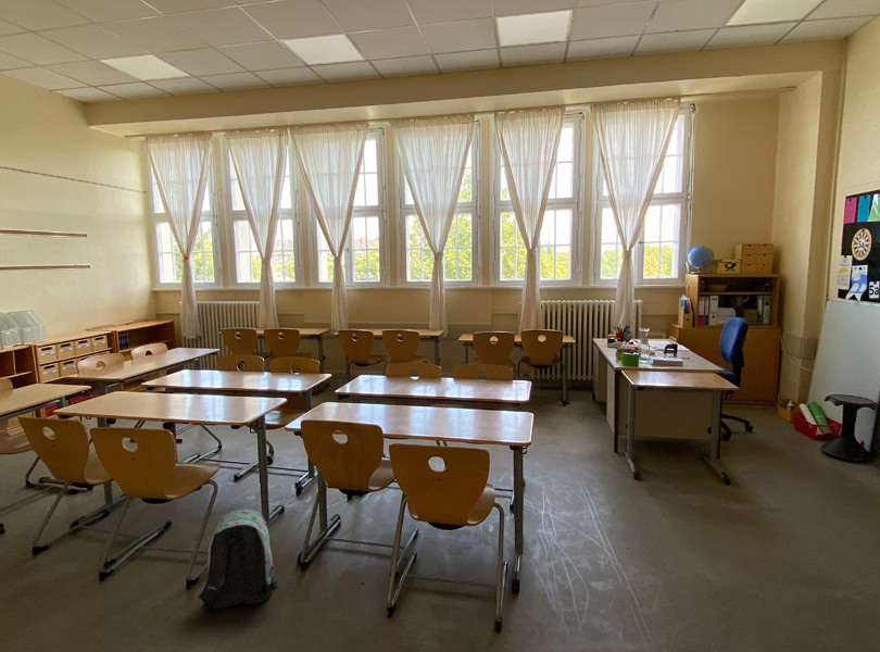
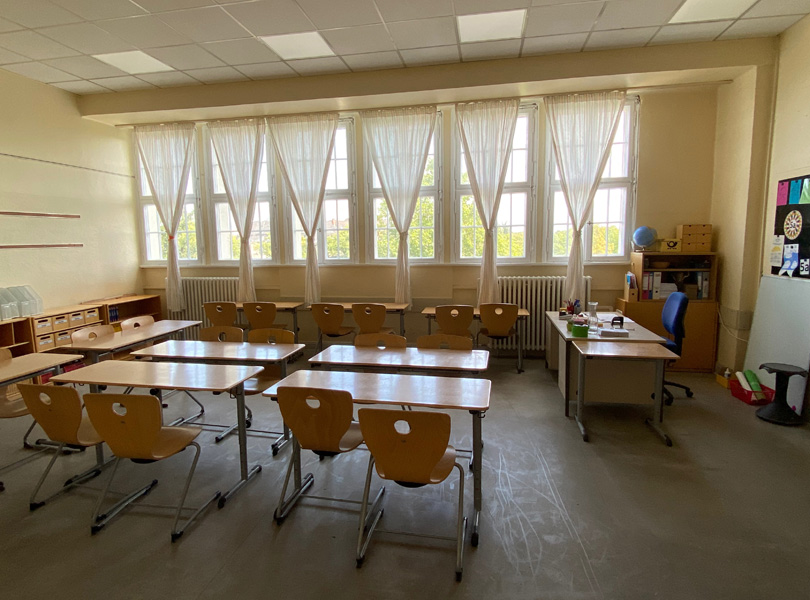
- backpack [198,509,279,613]
